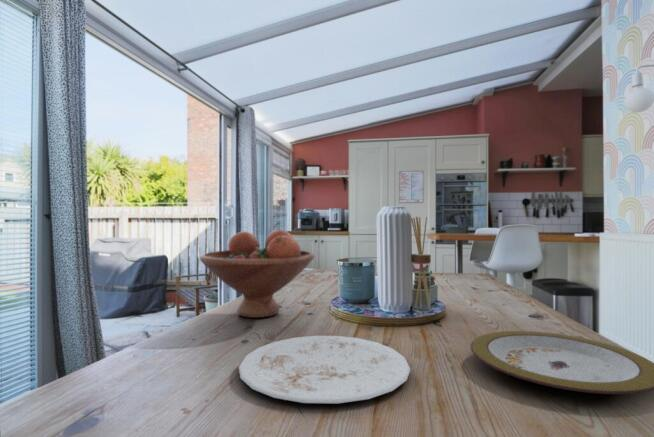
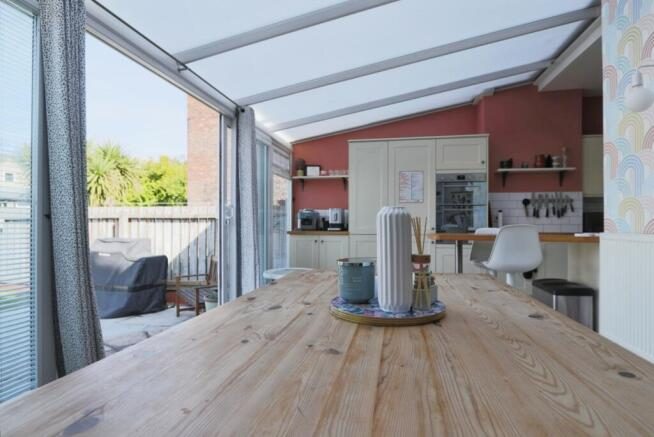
- plate [238,335,411,404]
- fruit bowl [199,229,315,319]
- plate [470,330,654,395]
